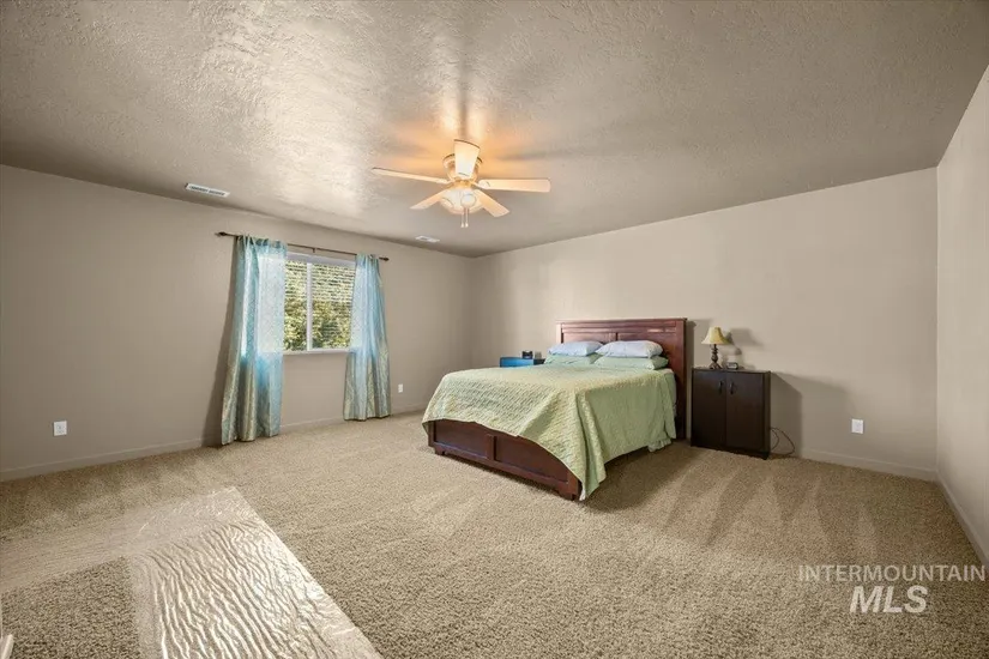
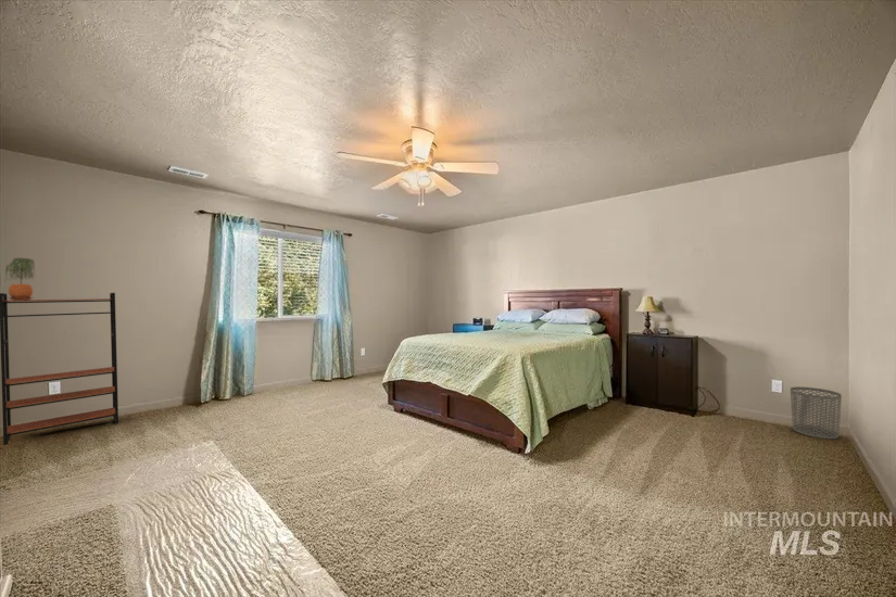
+ waste bin [790,385,843,440]
+ bookshelf [0,292,119,446]
+ potted plant [3,257,36,302]
